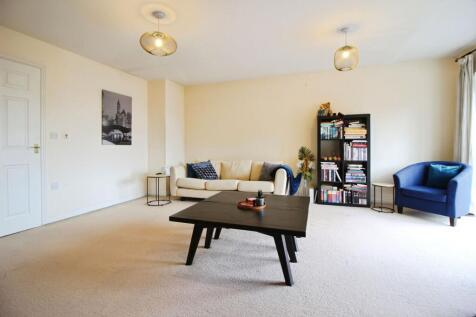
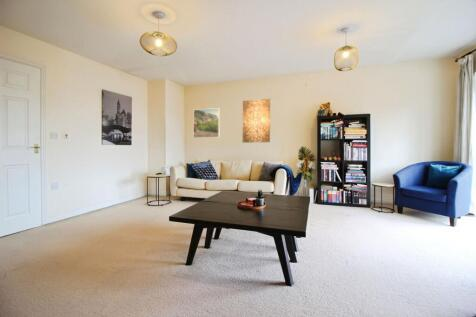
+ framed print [192,107,221,139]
+ wall art [242,98,271,144]
